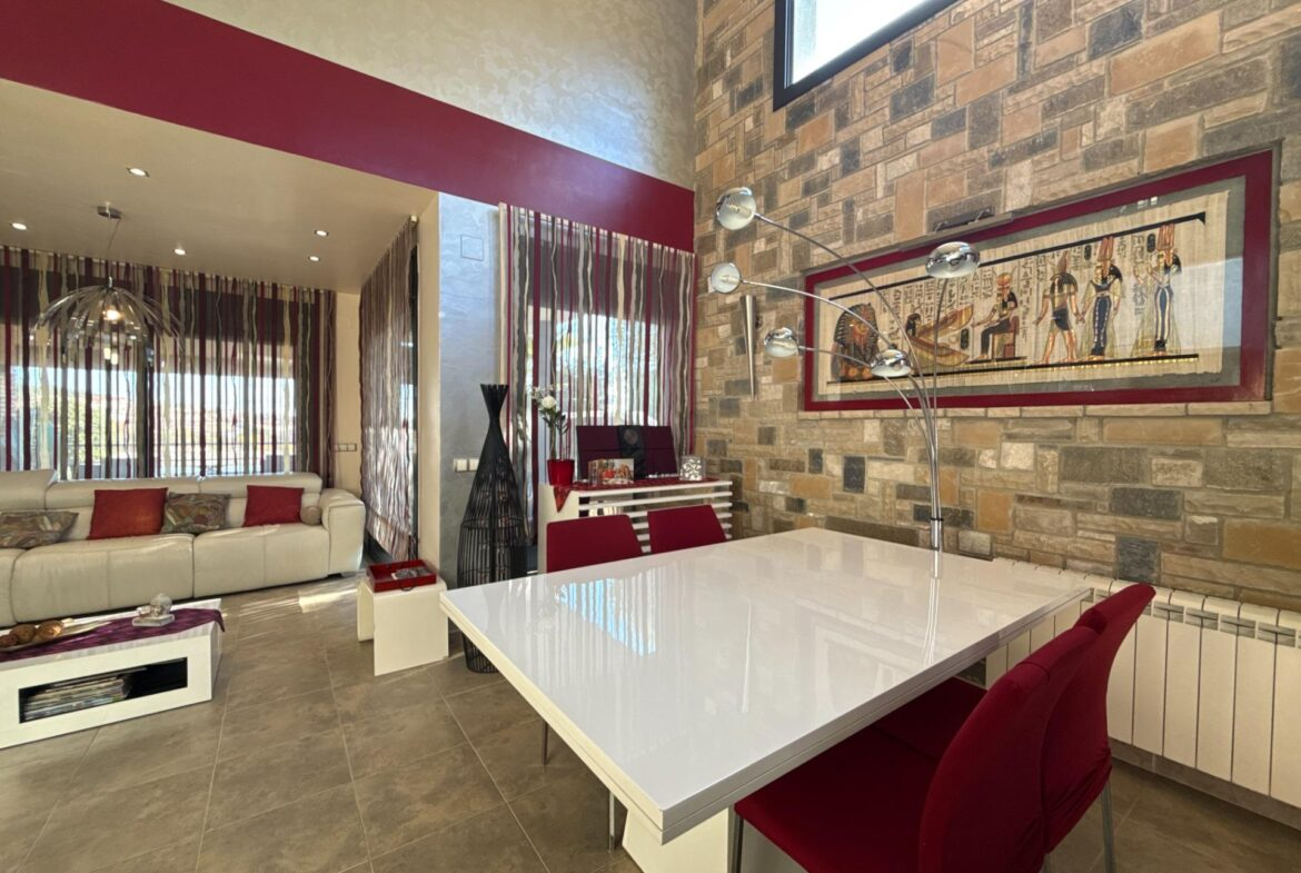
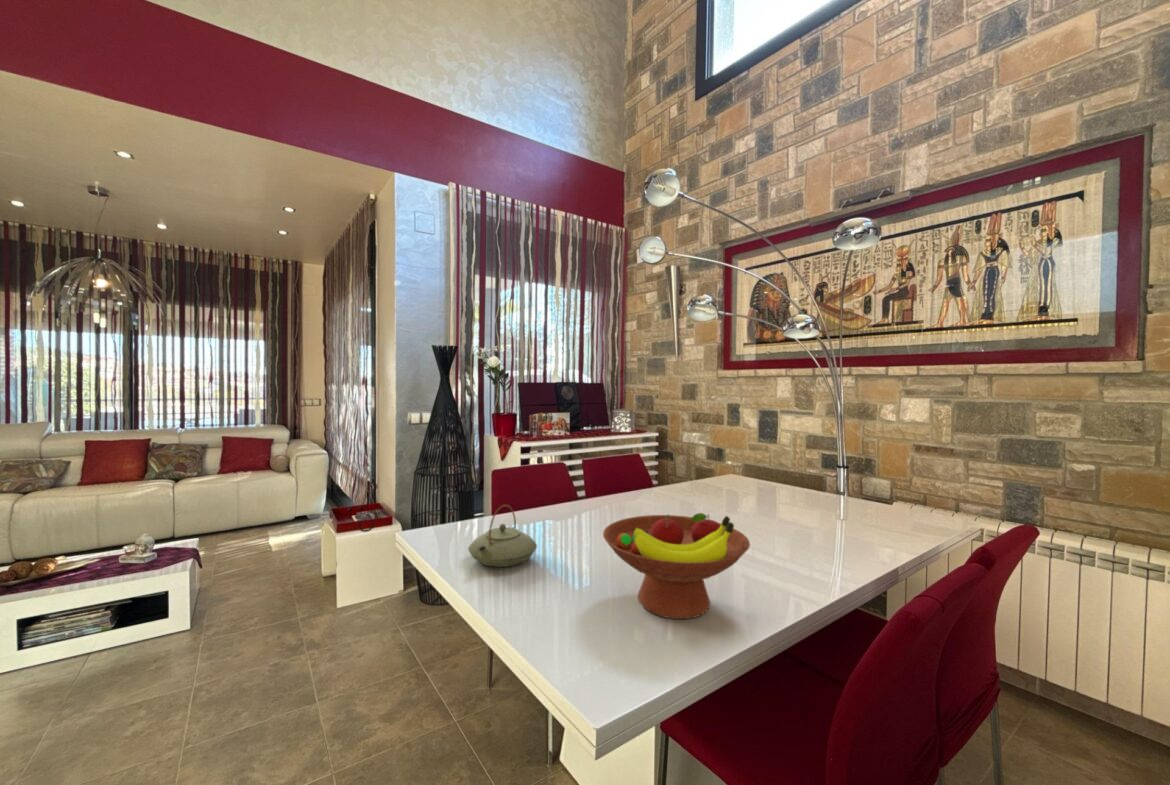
+ fruit bowl [602,512,751,620]
+ teapot [467,504,538,568]
